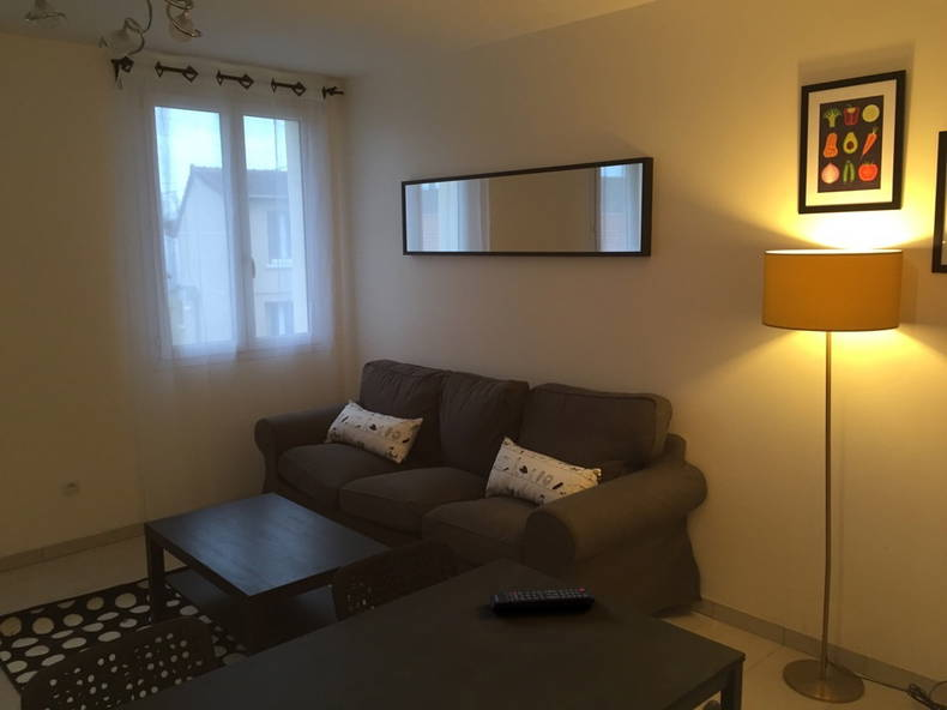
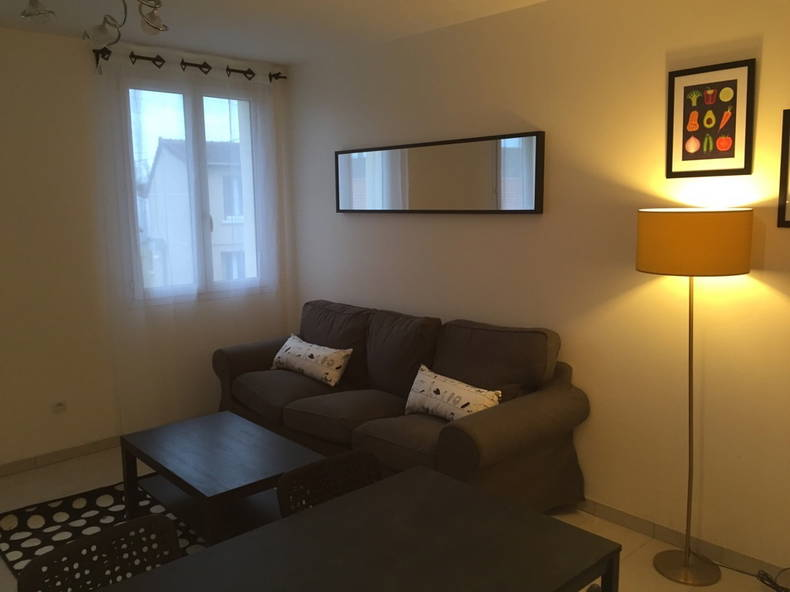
- remote control [489,588,597,610]
